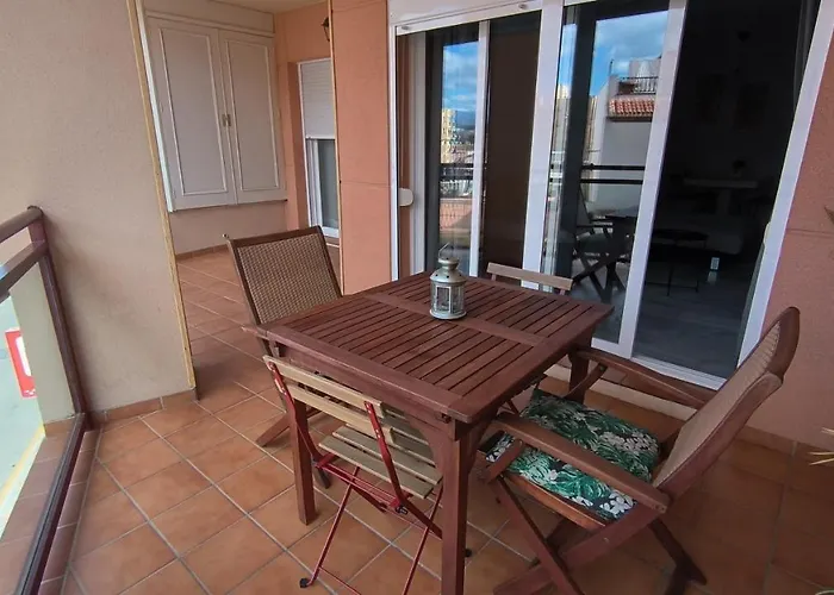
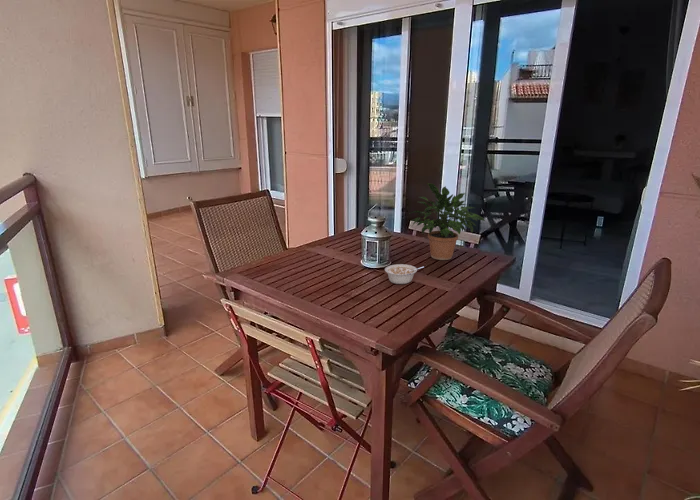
+ legume [384,263,424,285]
+ potted plant [410,182,486,261]
